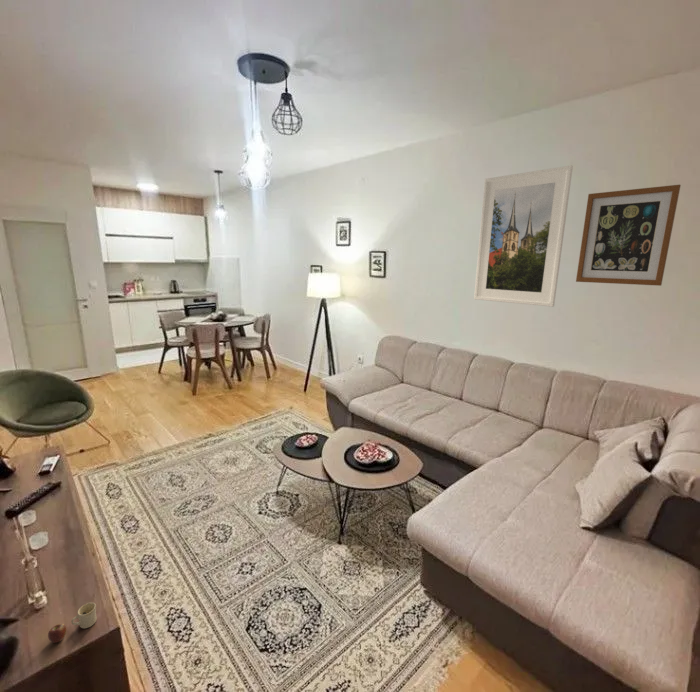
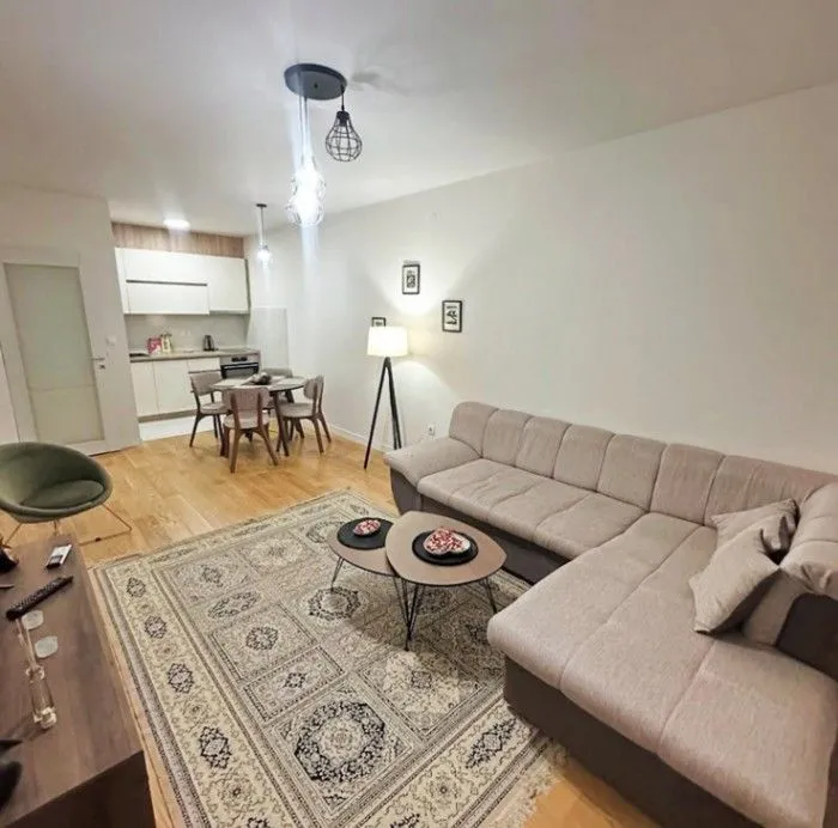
- wall art [575,184,682,287]
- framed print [473,164,574,308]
- mug [47,601,98,644]
